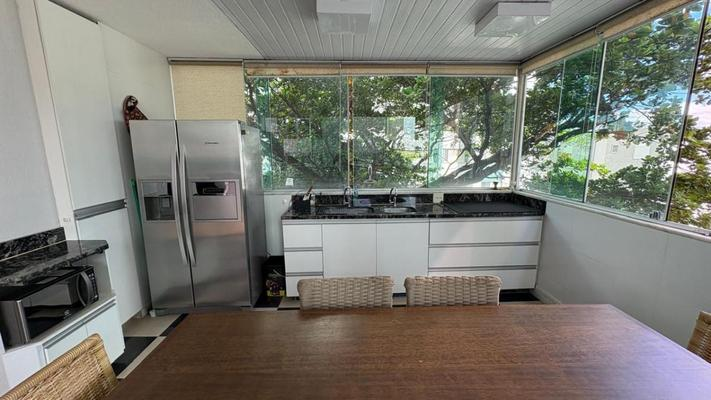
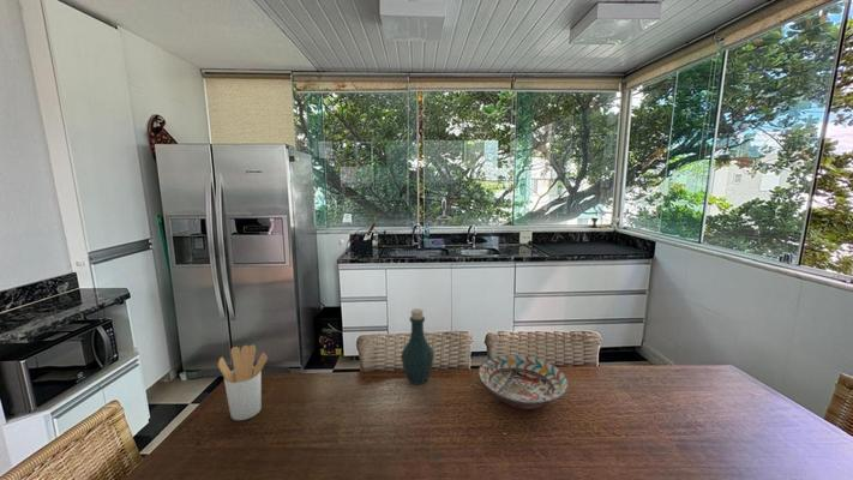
+ bottle [401,307,435,385]
+ utensil holder [217,343,269,421]
+ decorative bowl [476,354,570,410]
